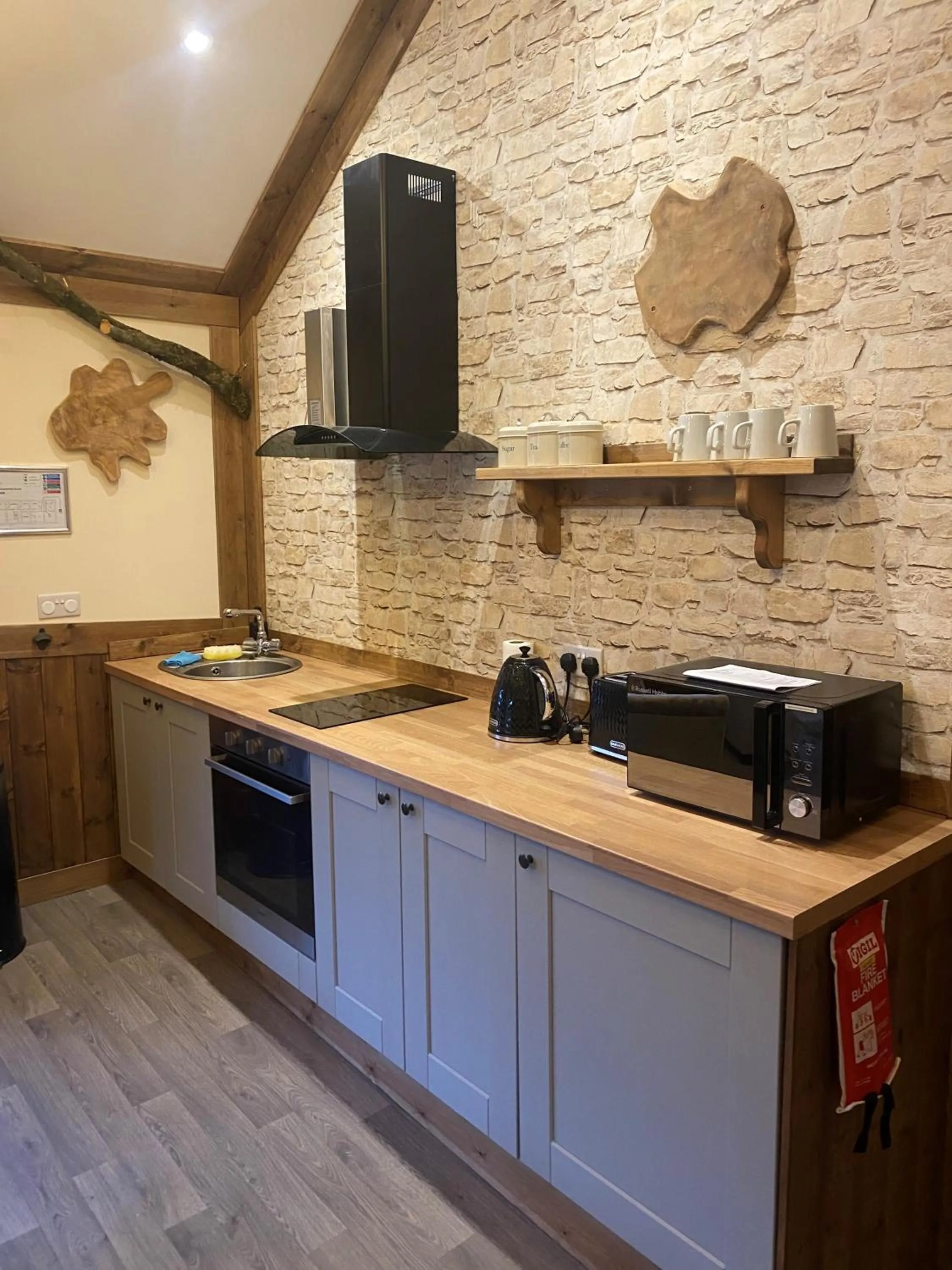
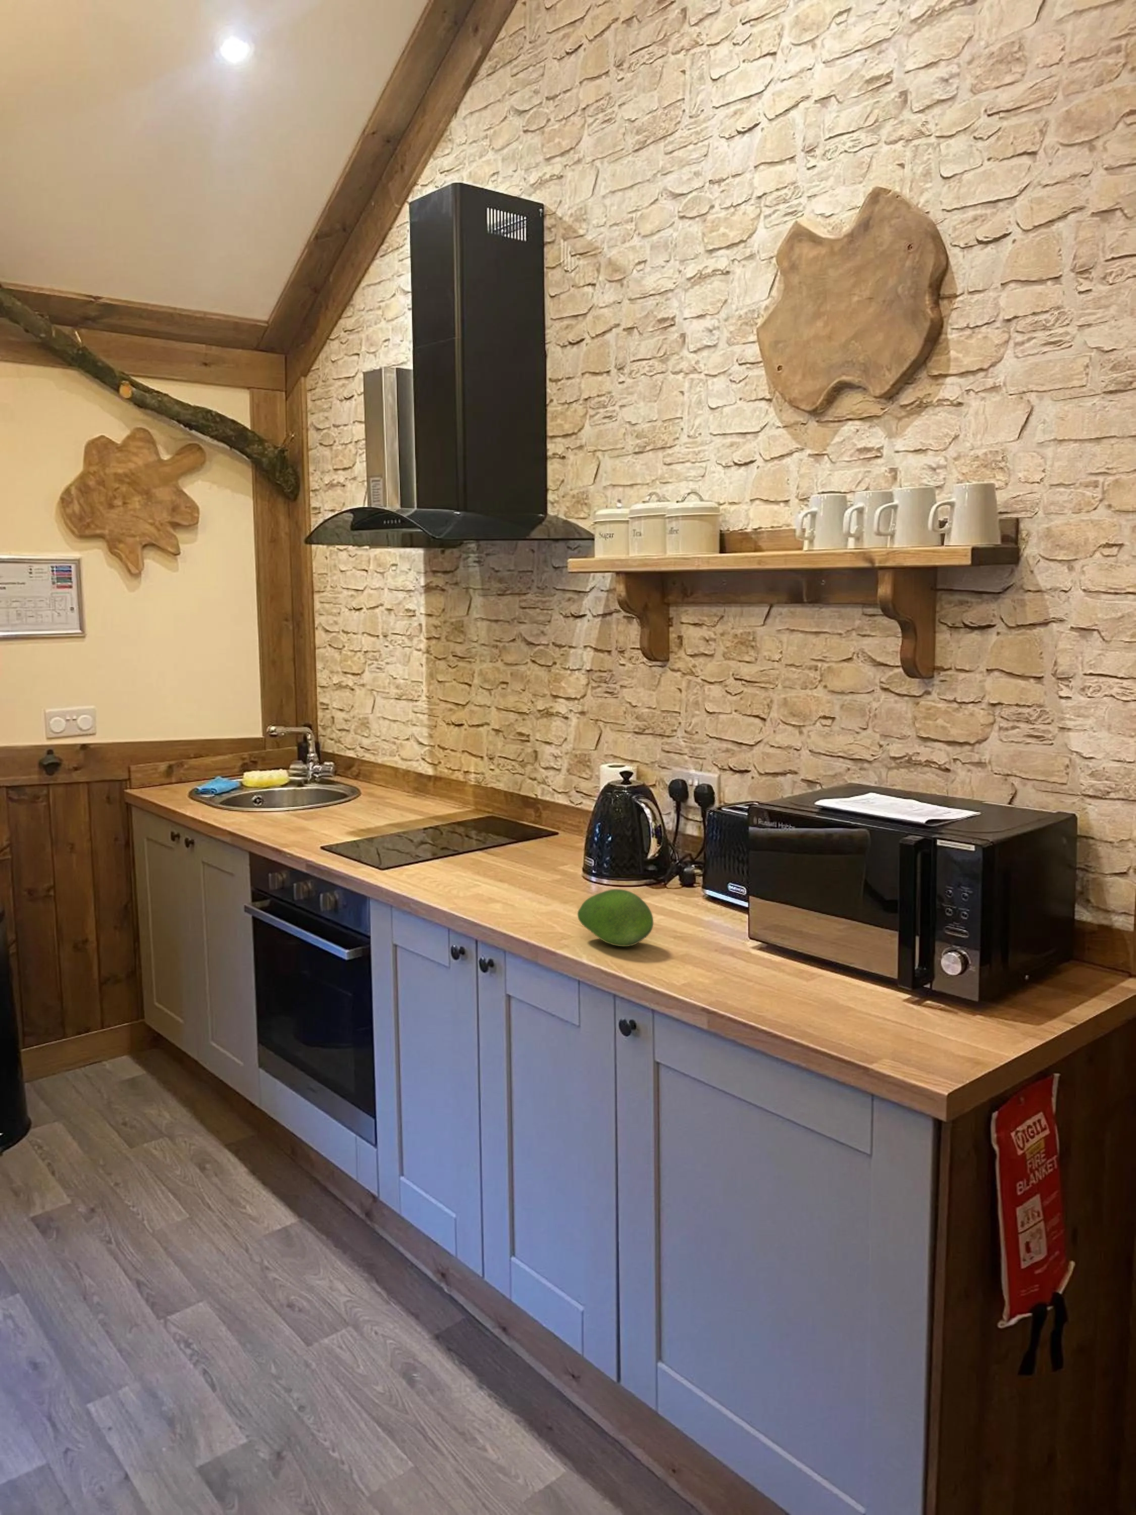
+ fruit [578,889,654,947]
